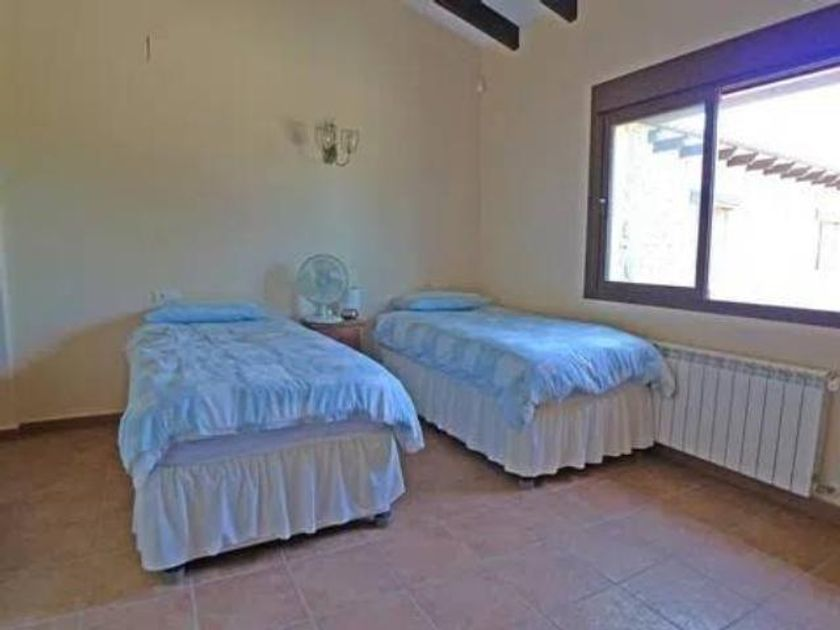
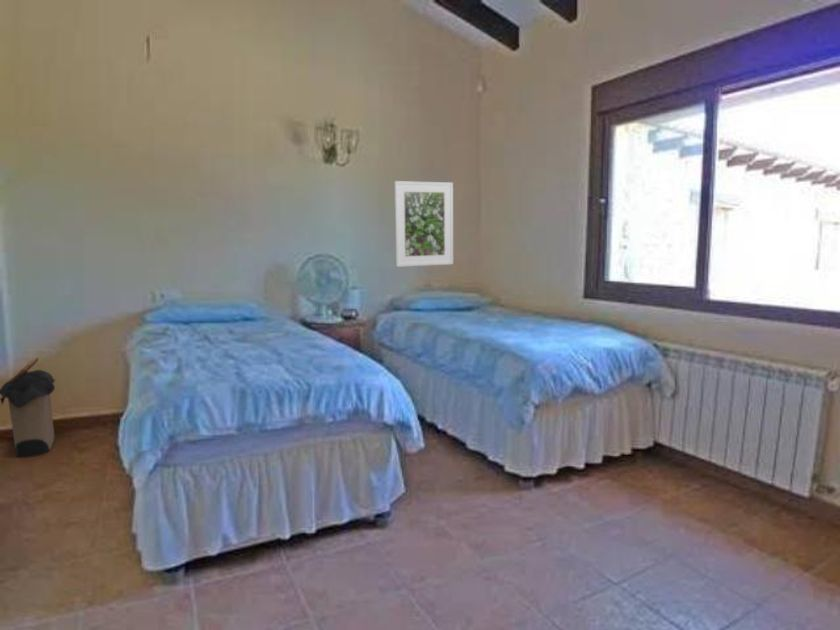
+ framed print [393,180,454,268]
+ laundry hamper [0,356,56,459]
